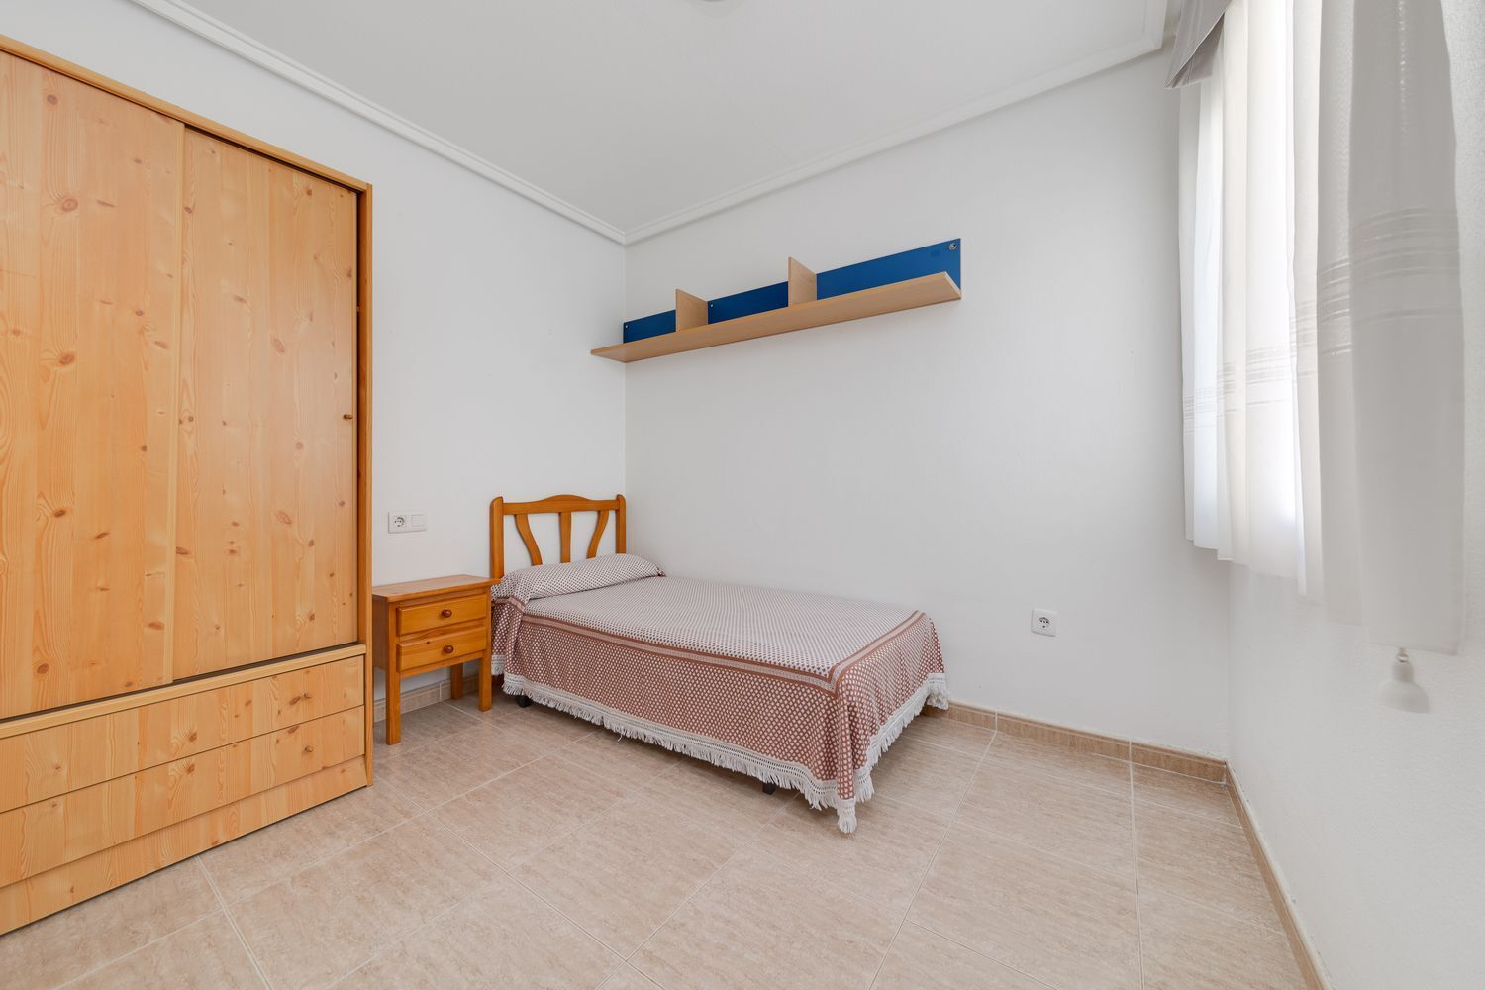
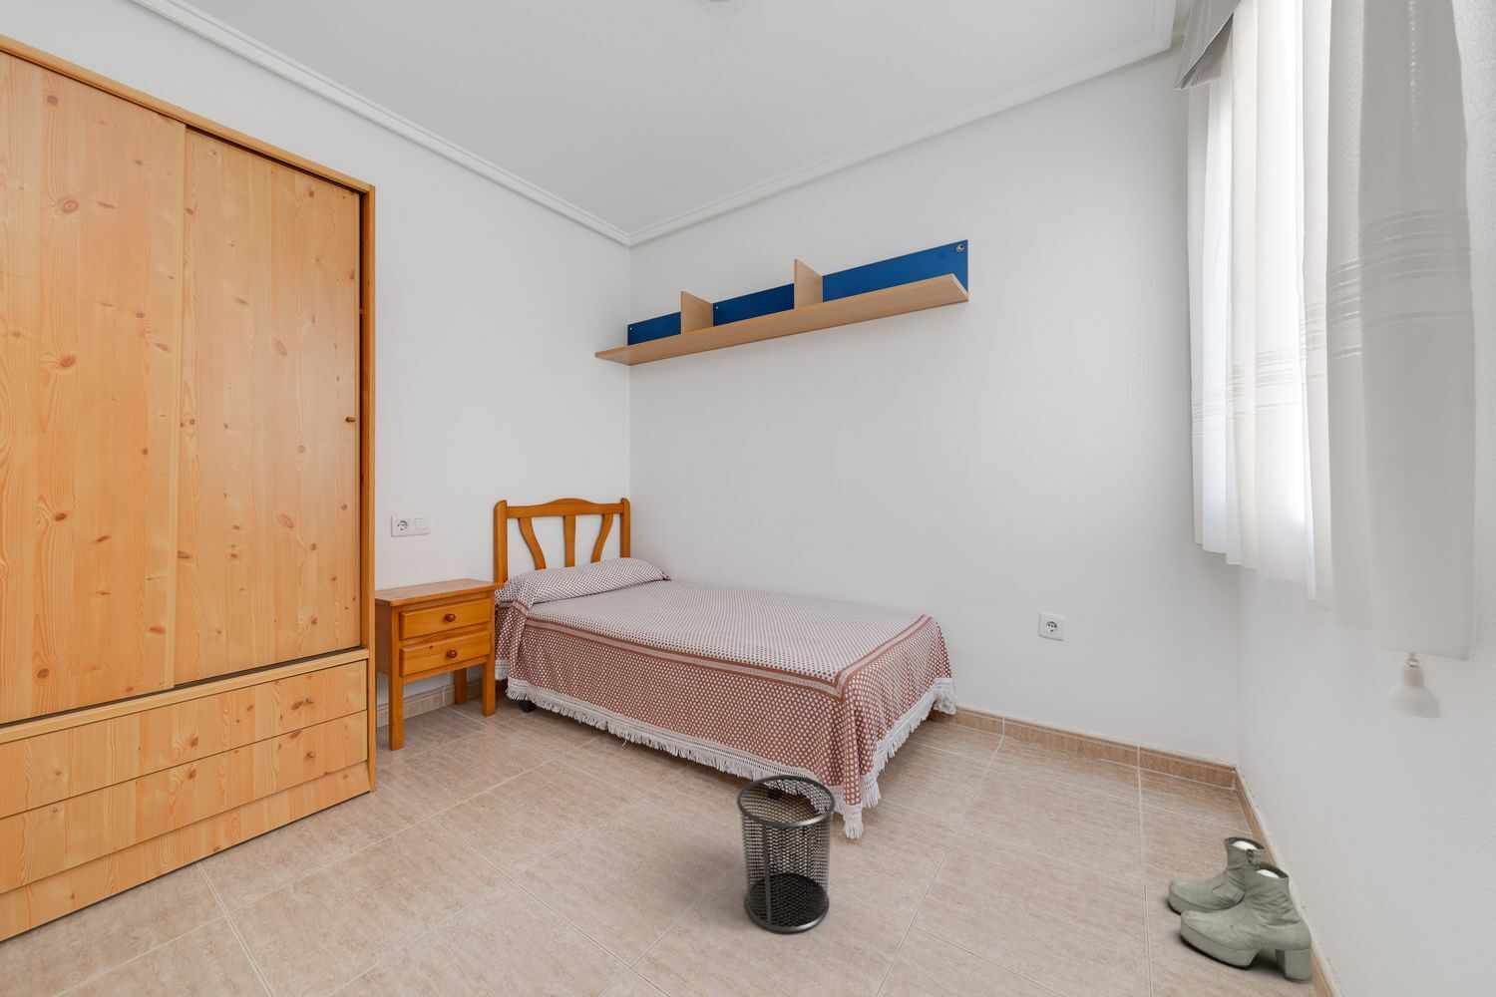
+ boots [1167,836,1313,983]
+ waste bin [736,773,836,934]
